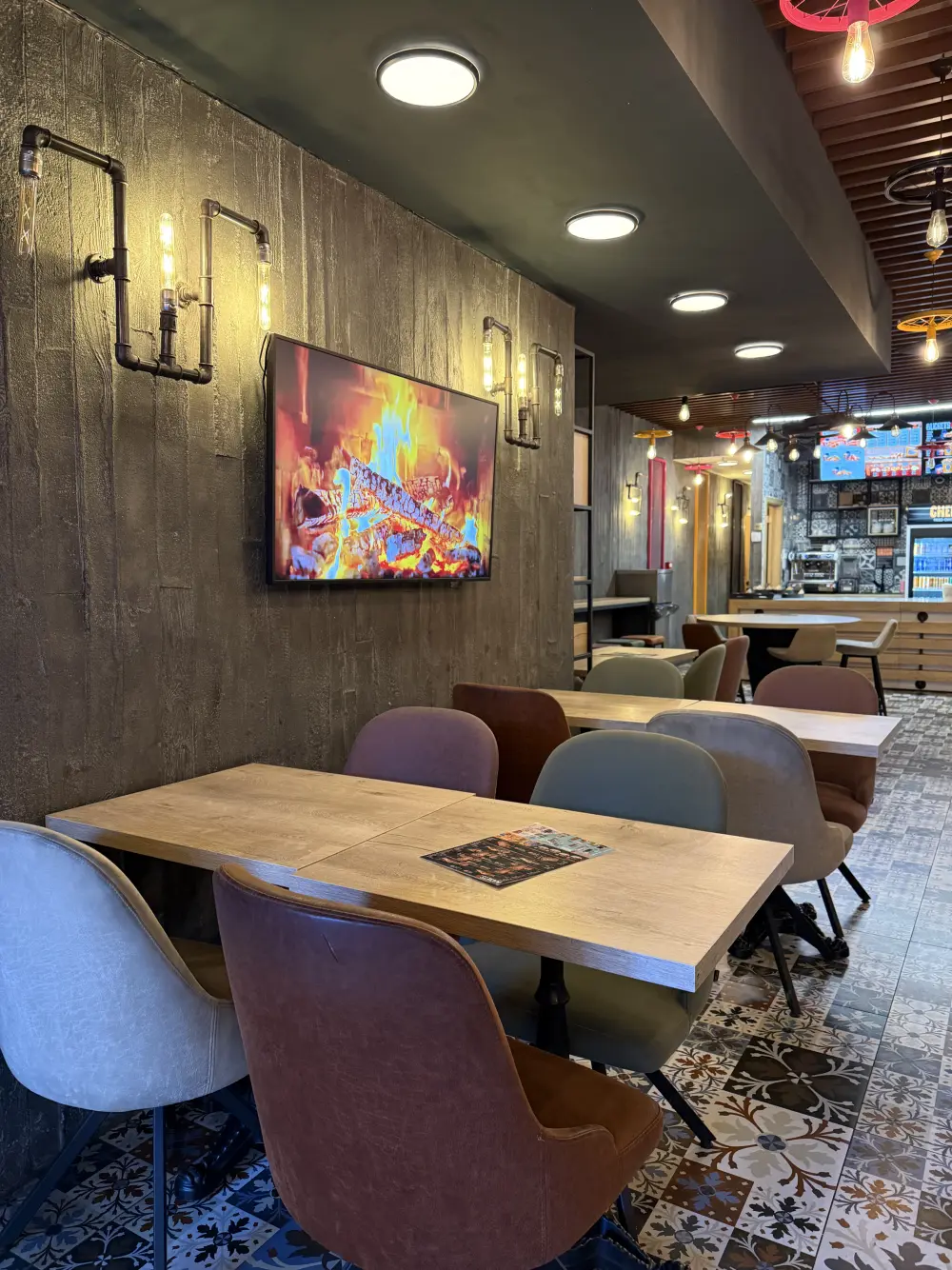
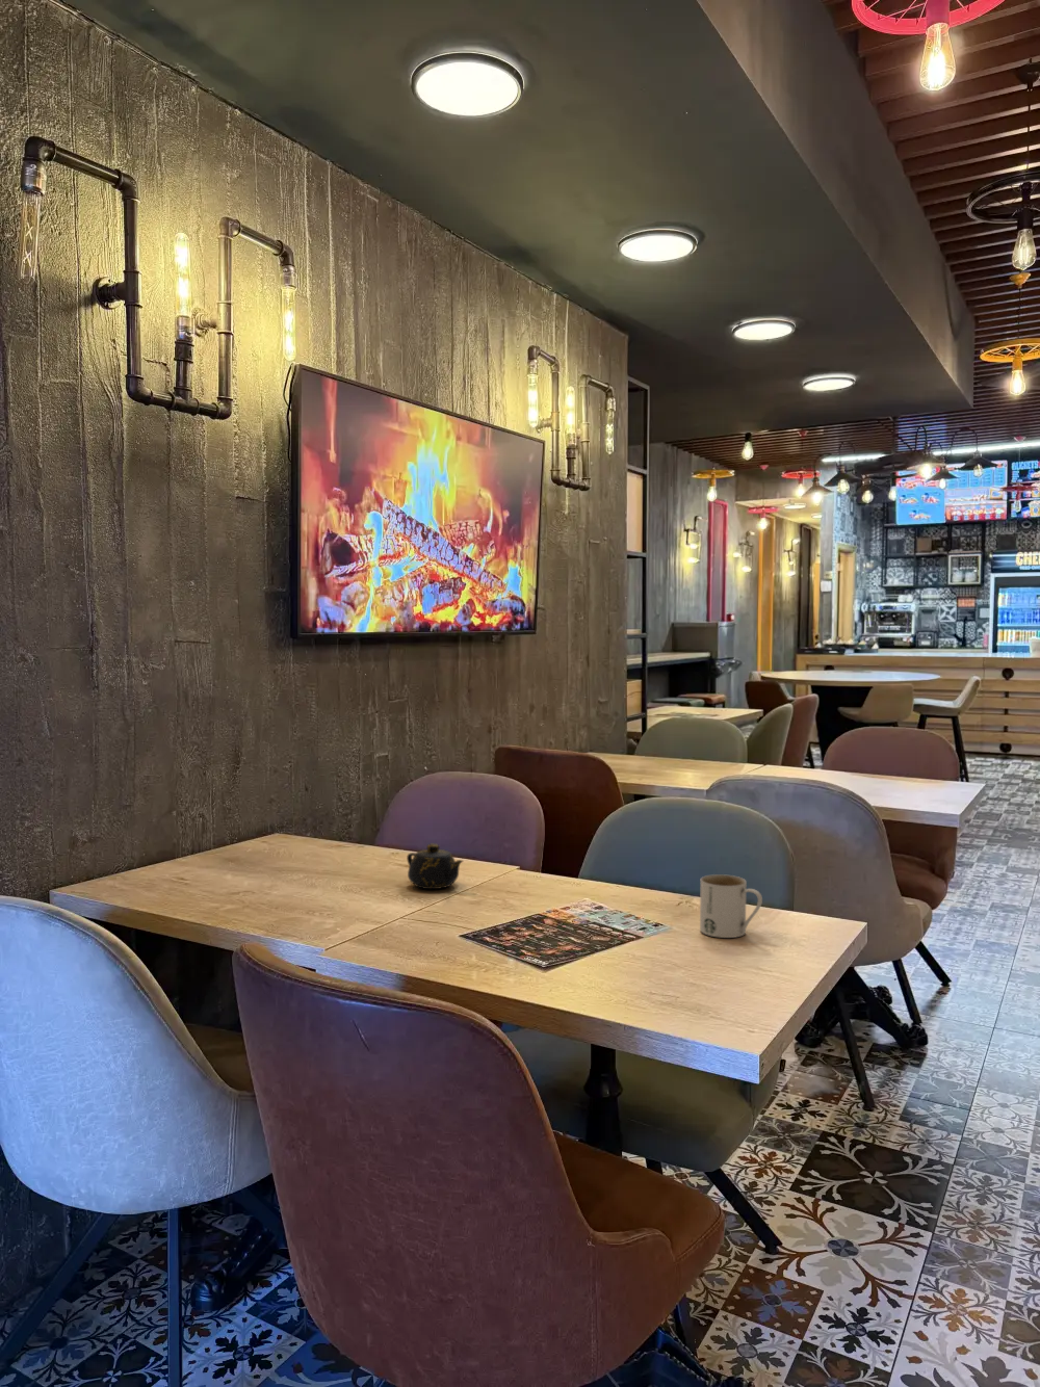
+ teapot [405,842,465,890]
+ mug [699,874,764,939]
